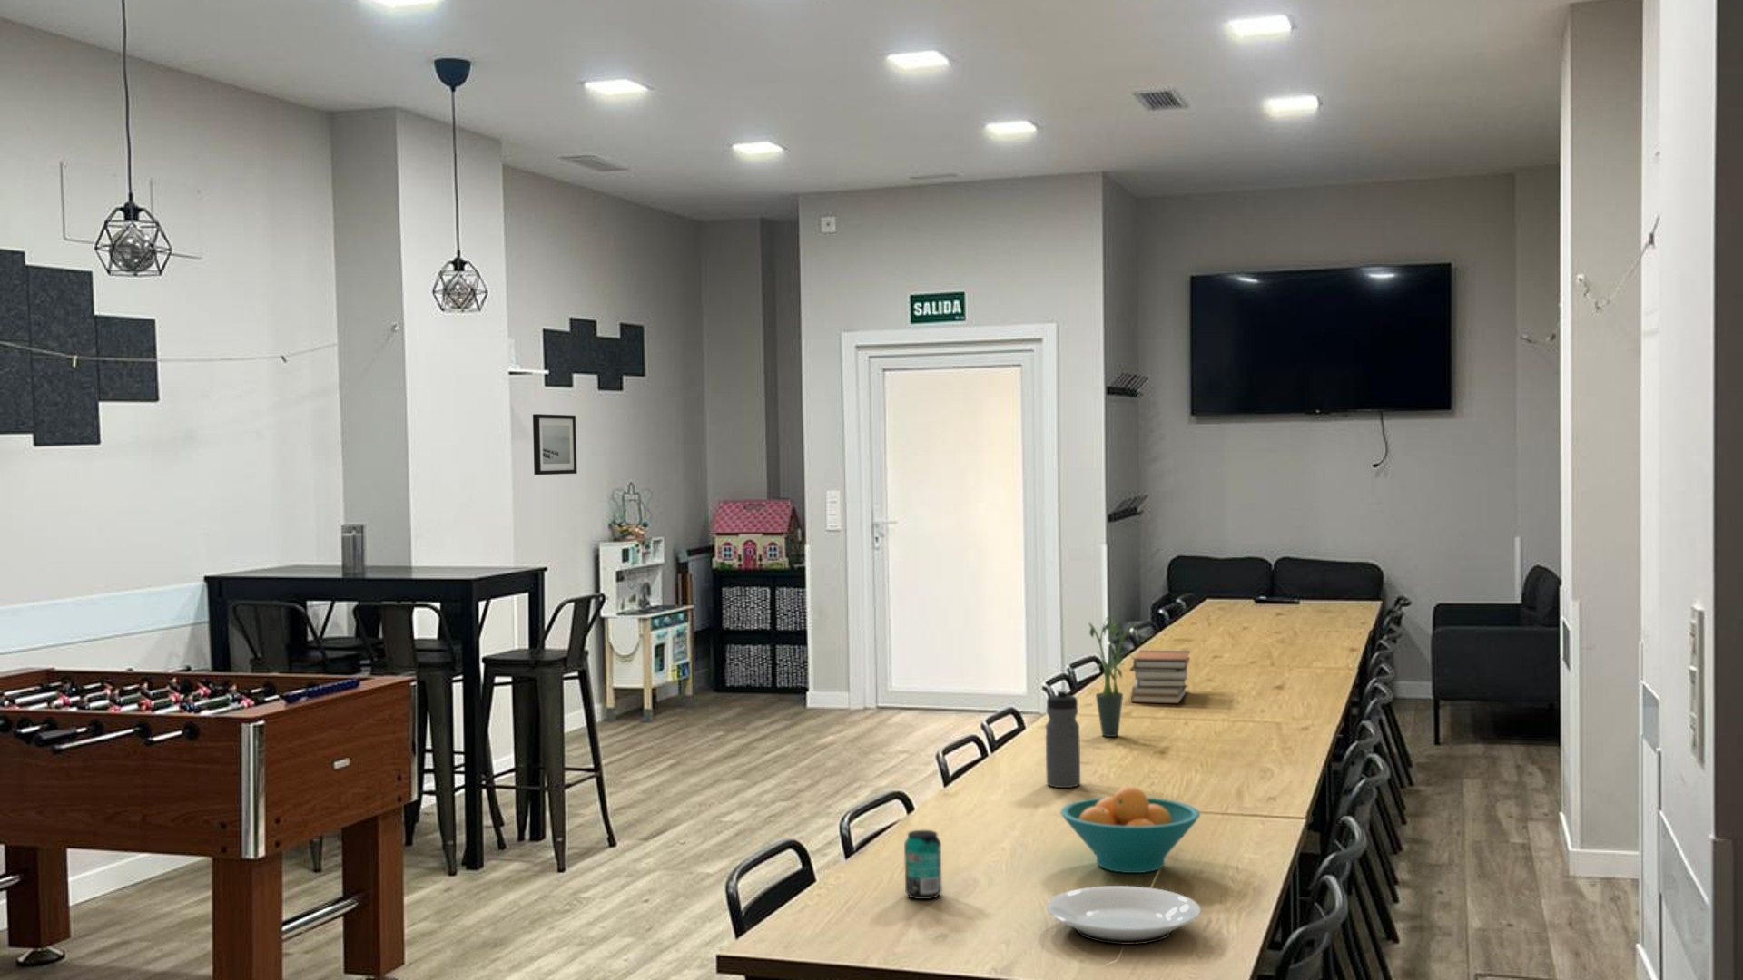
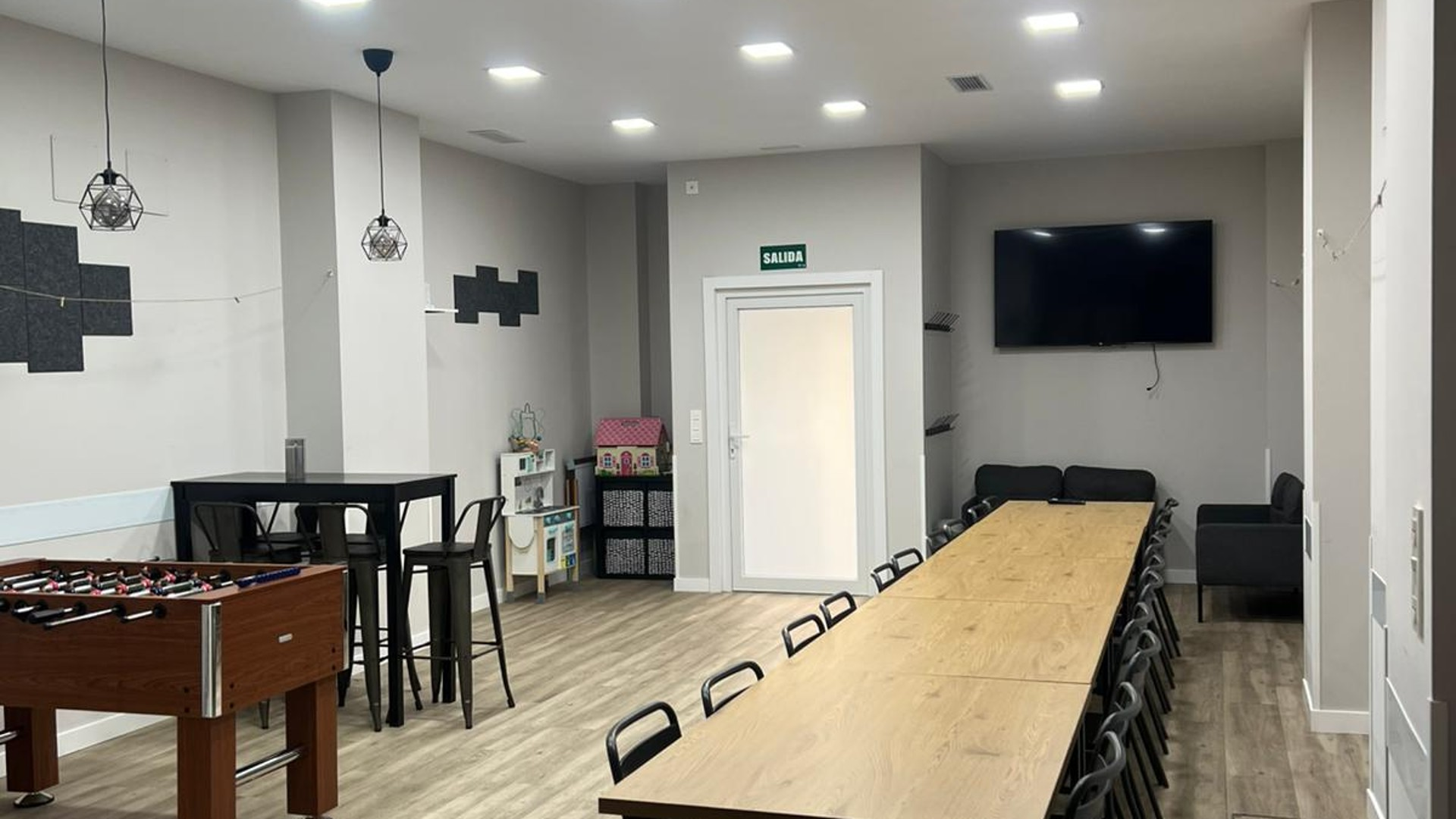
- book stack [1129,650,1191,704]
- wall art [532,413,578,475]
- fruit bowl [1059,785,1201,874]
- potted plant [1088,615,1146,738]
- plate [1046,884,1202,945]
- beverage can [904,829,942,900]
- water bottle [1045,689,1081,789]
